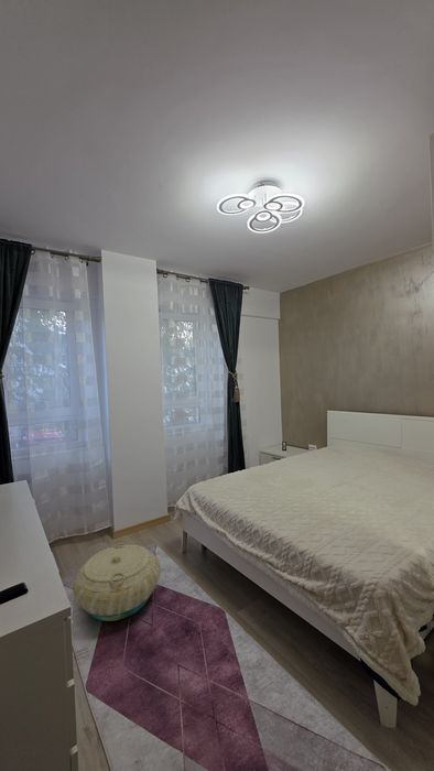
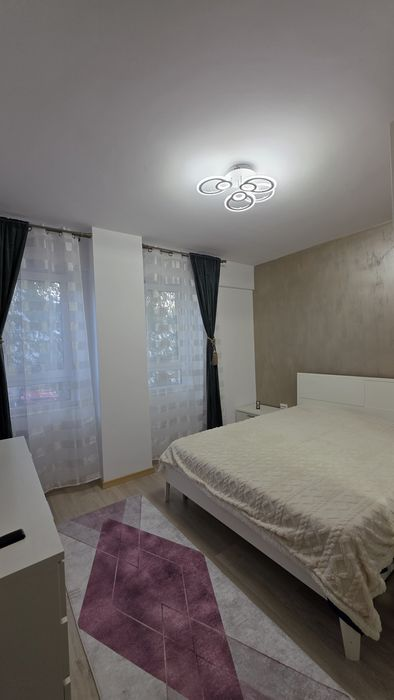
- basket [72,542,162,622]
